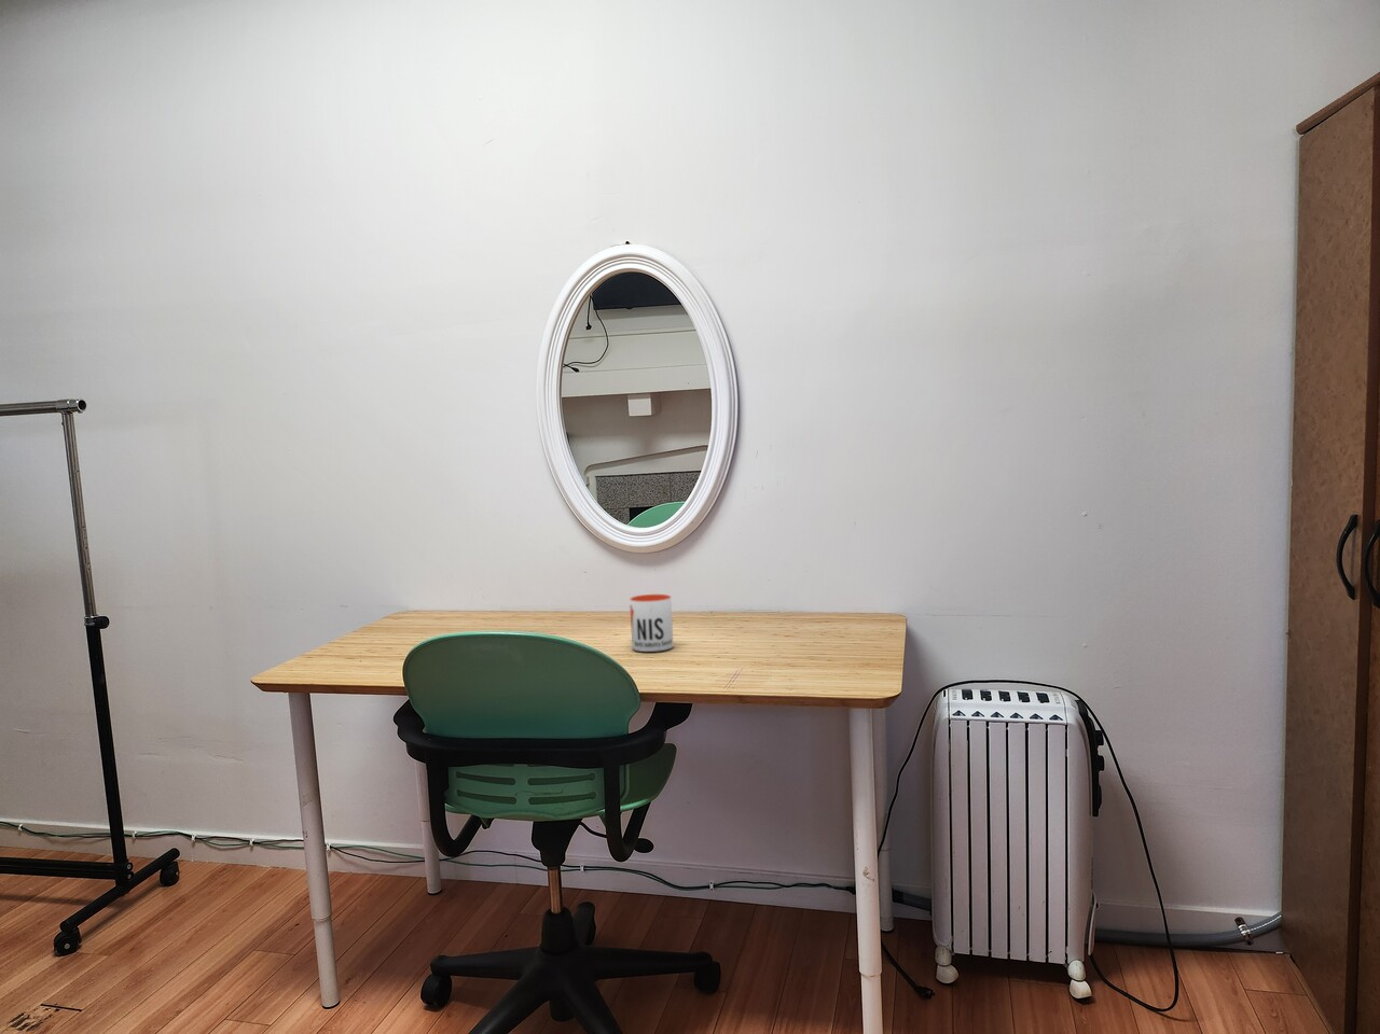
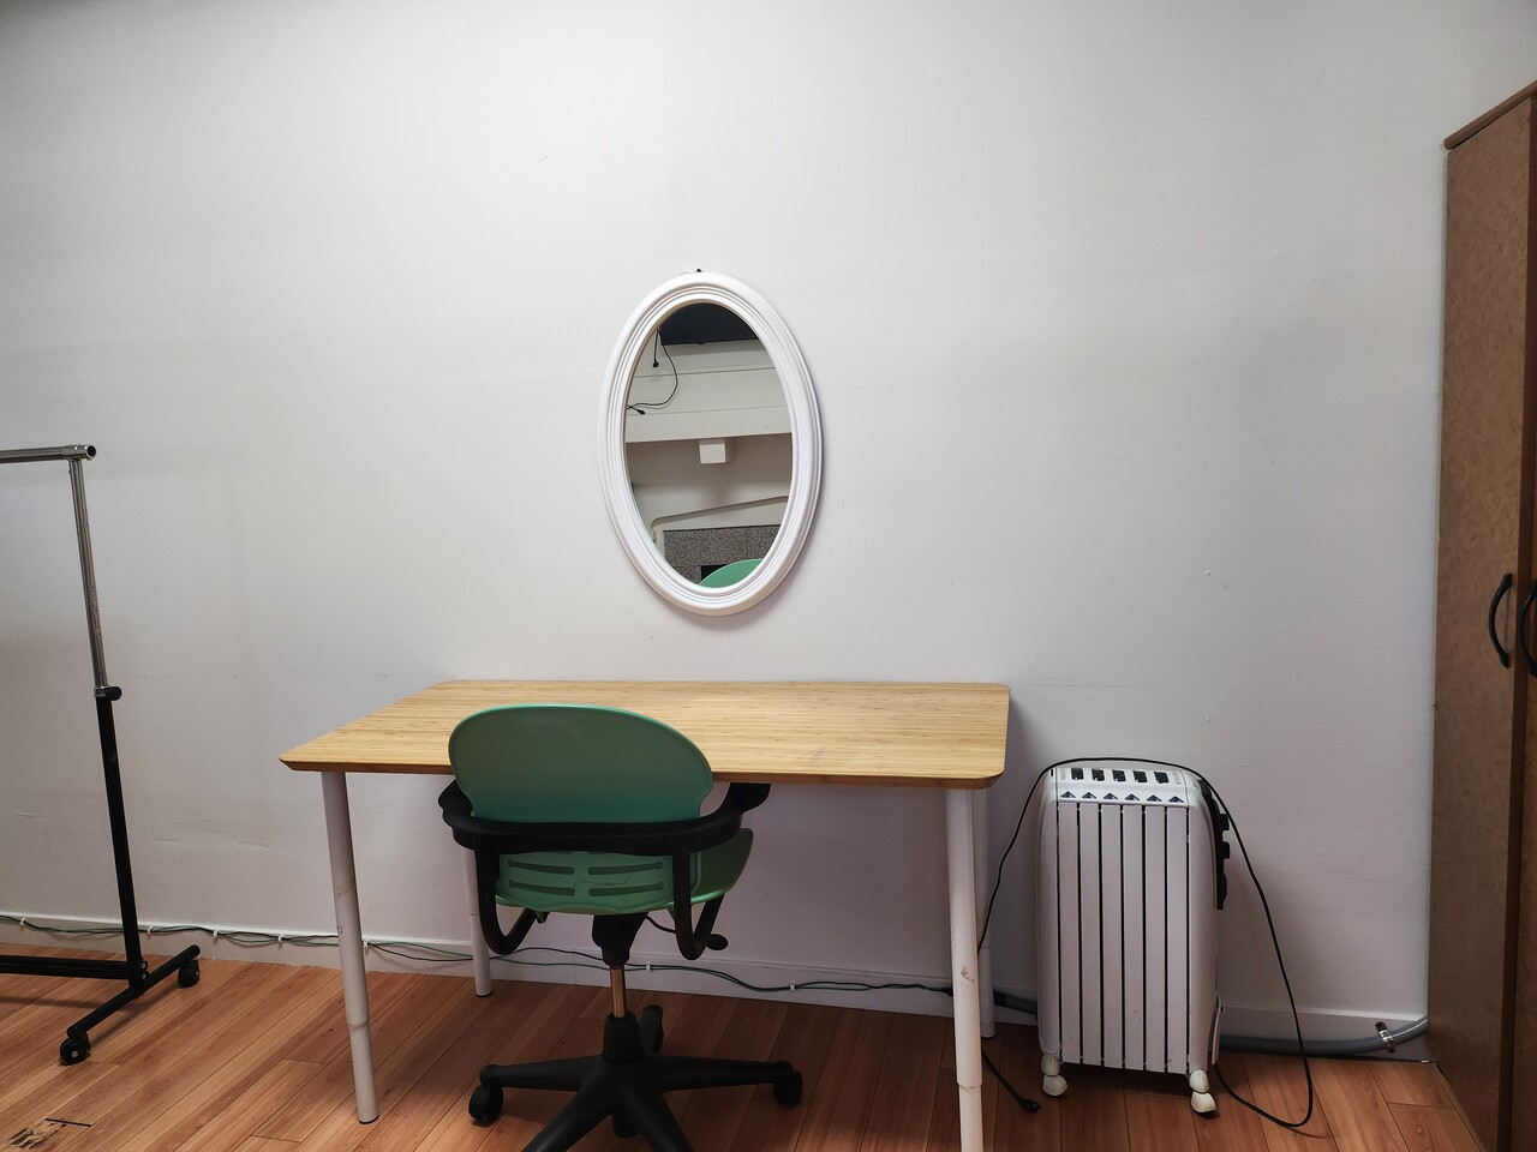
- mug [628,593,675,653]
